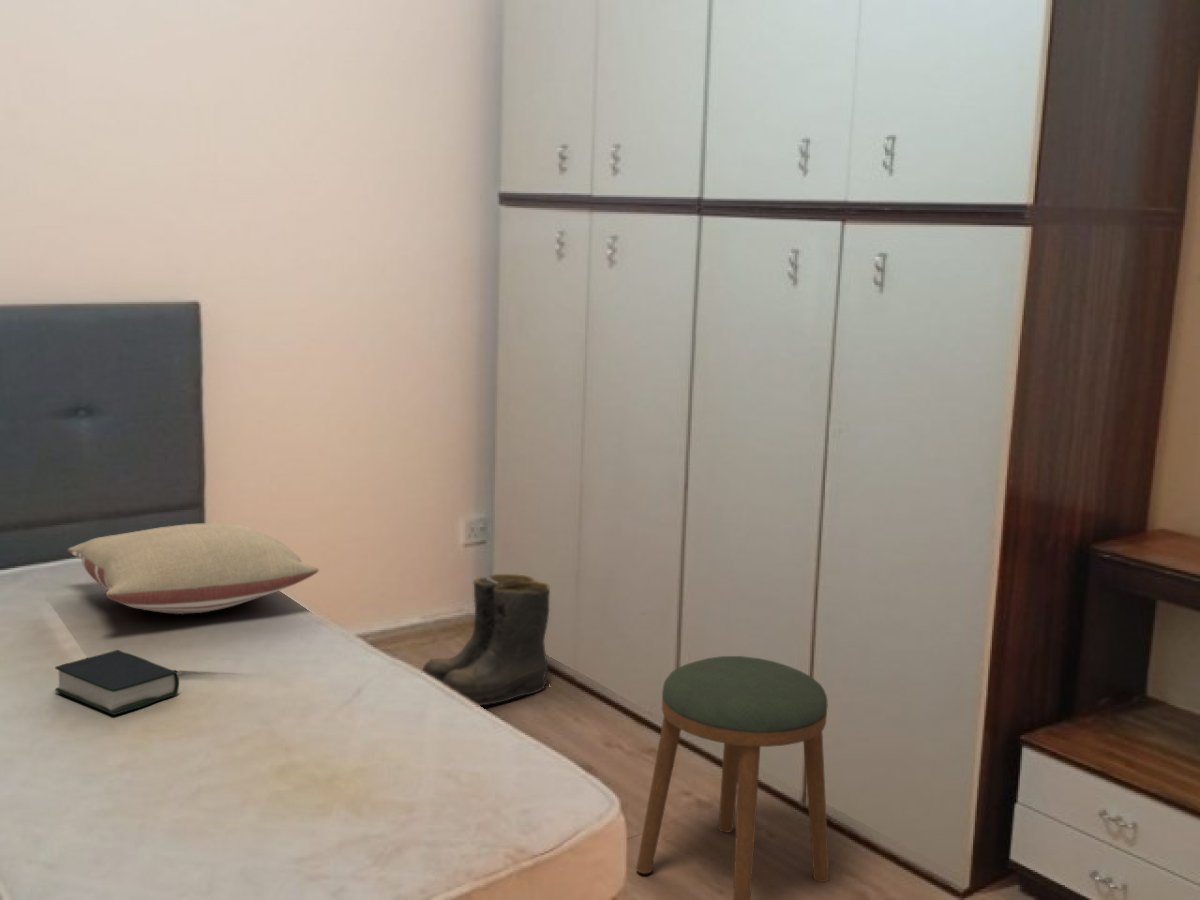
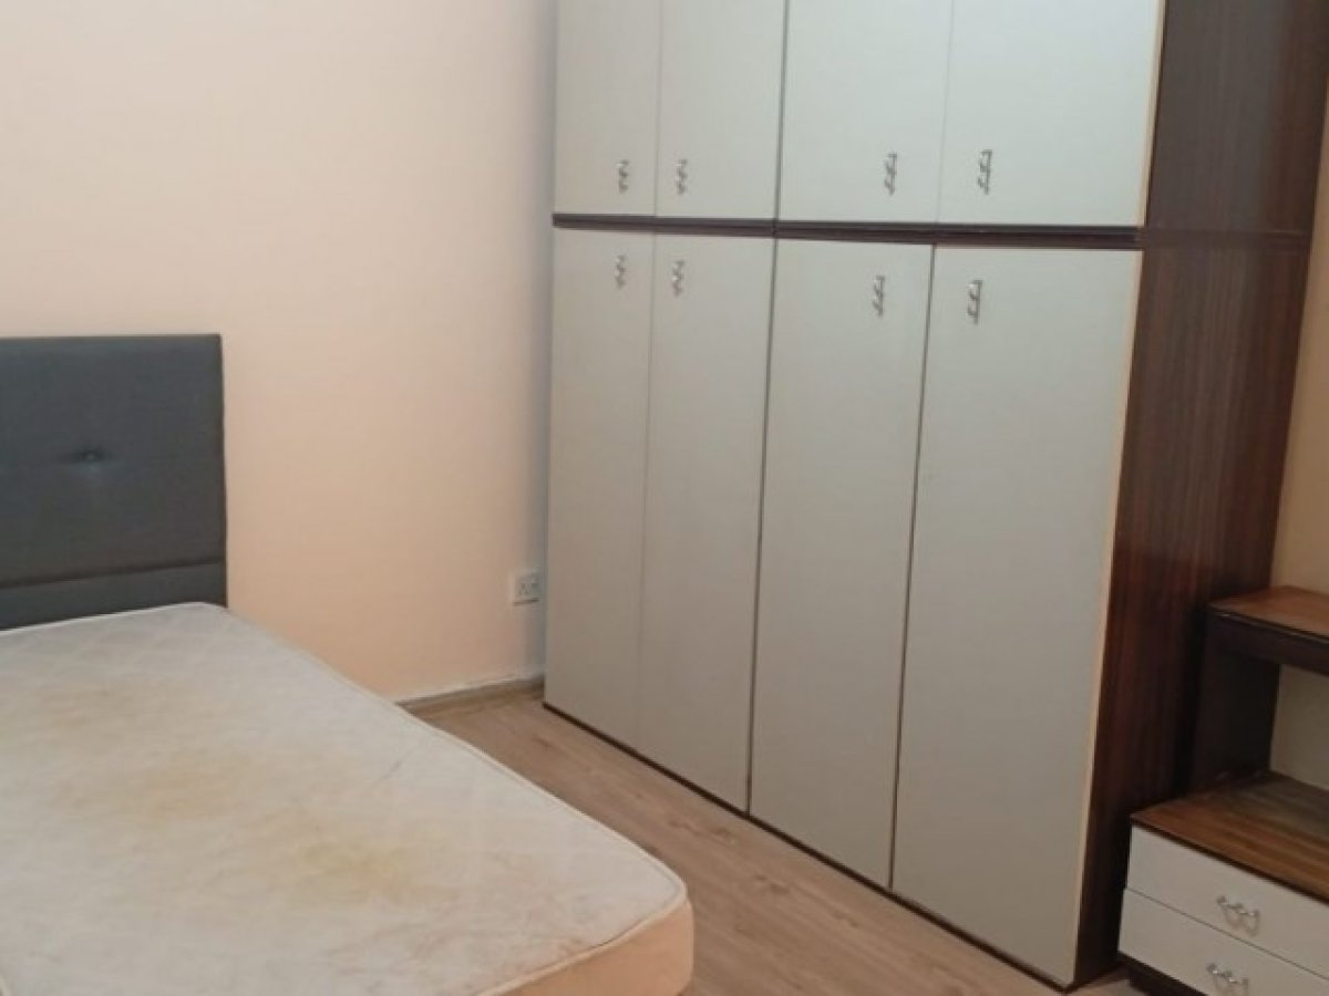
- boots [421,573,551,707]
- stool [635,655,830,900]
- pillow [66,523,319,615]
- book [54,649,180,716]
